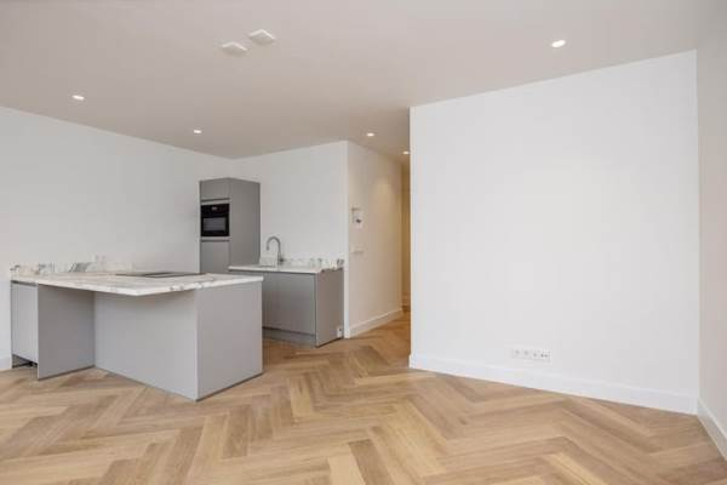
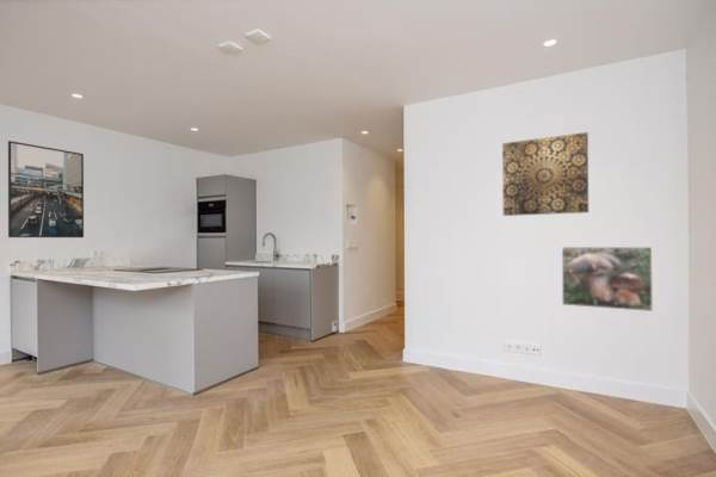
+ wall art [501,131,590,217]
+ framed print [7,140,85,238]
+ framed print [561,246,654,312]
